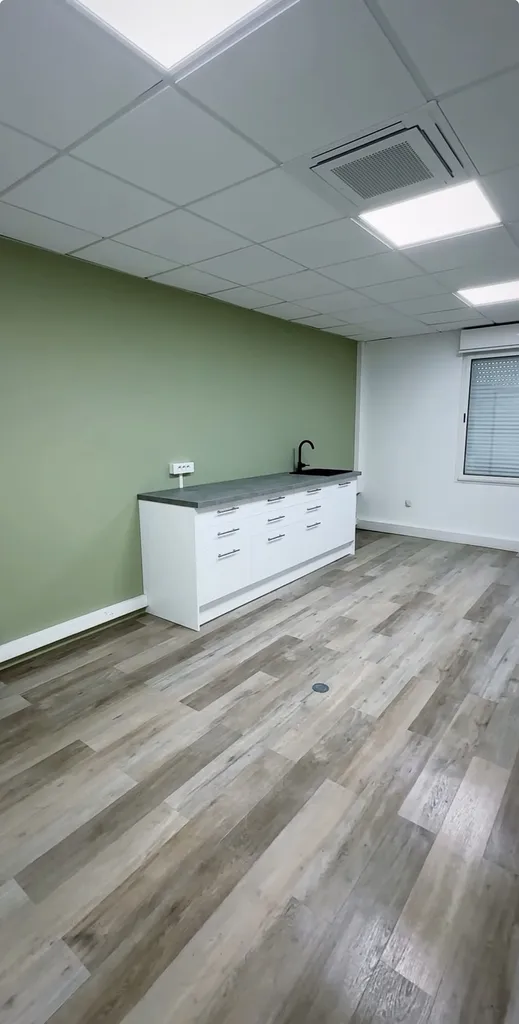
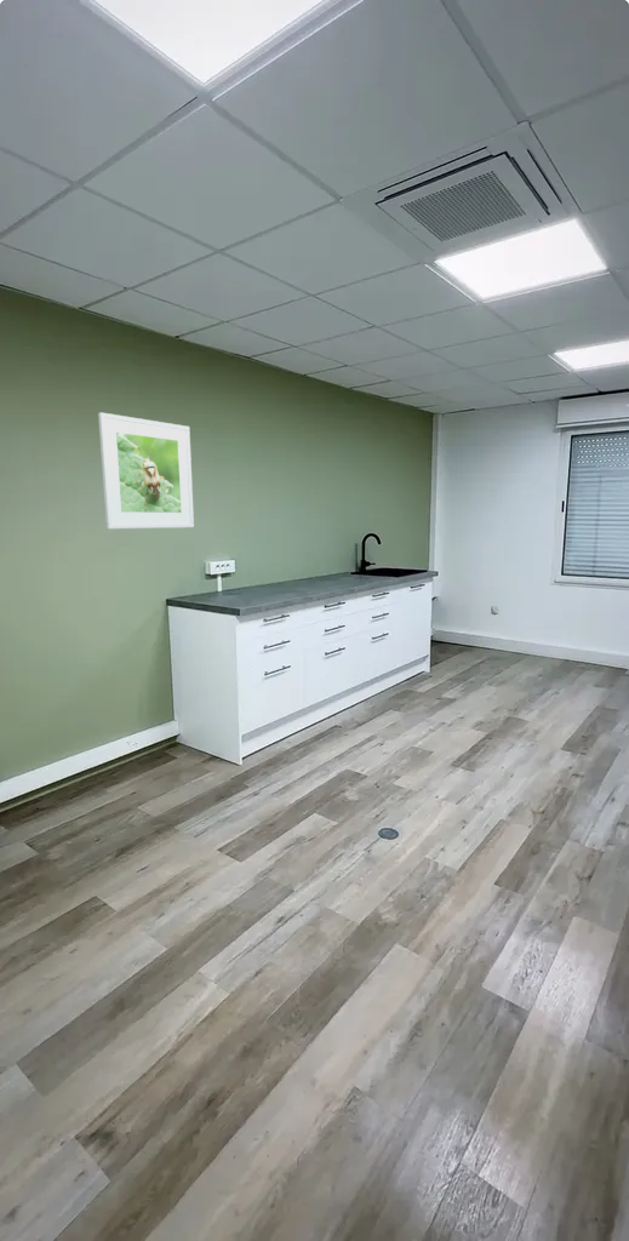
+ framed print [97,411,195,530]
